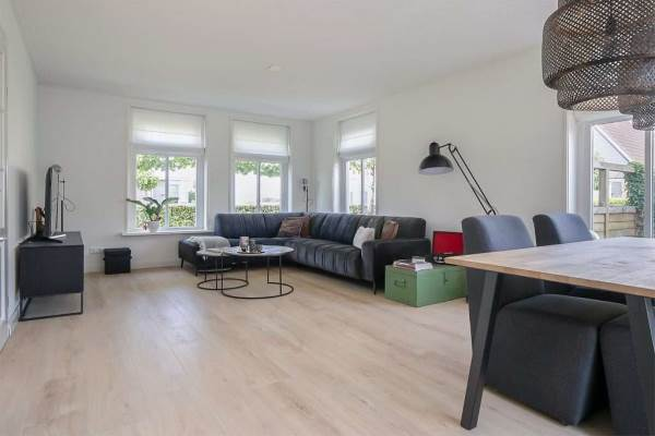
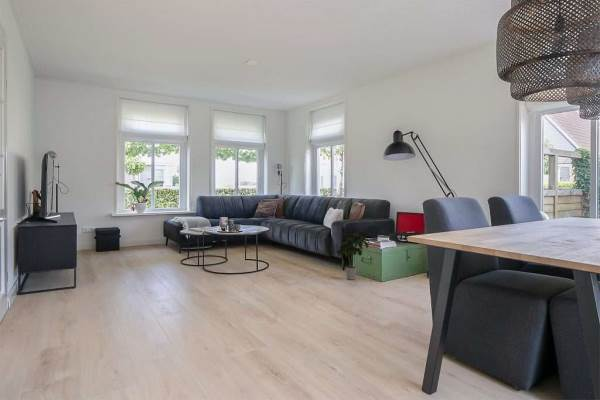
+ potted plant [336,232,370,281]
